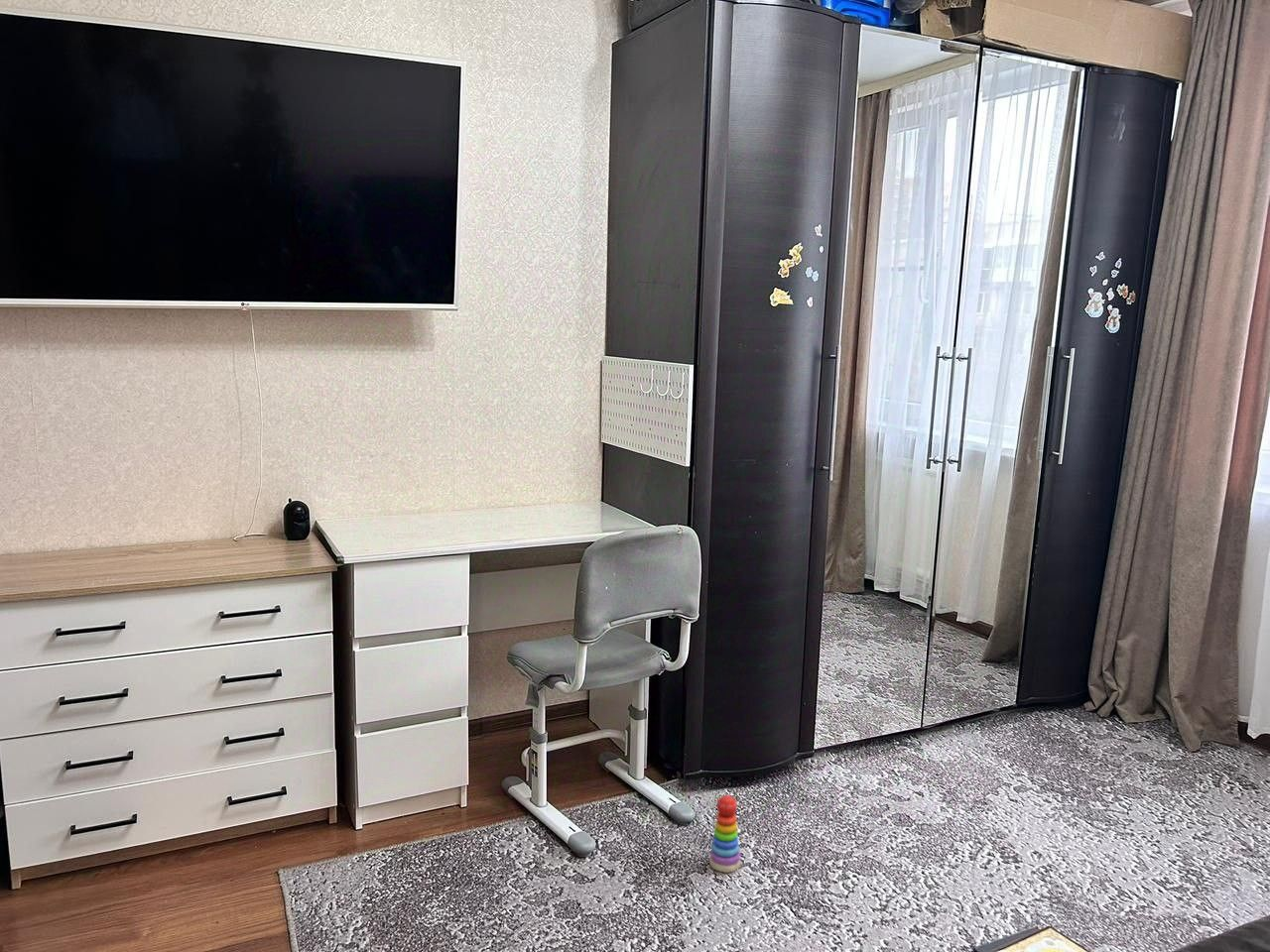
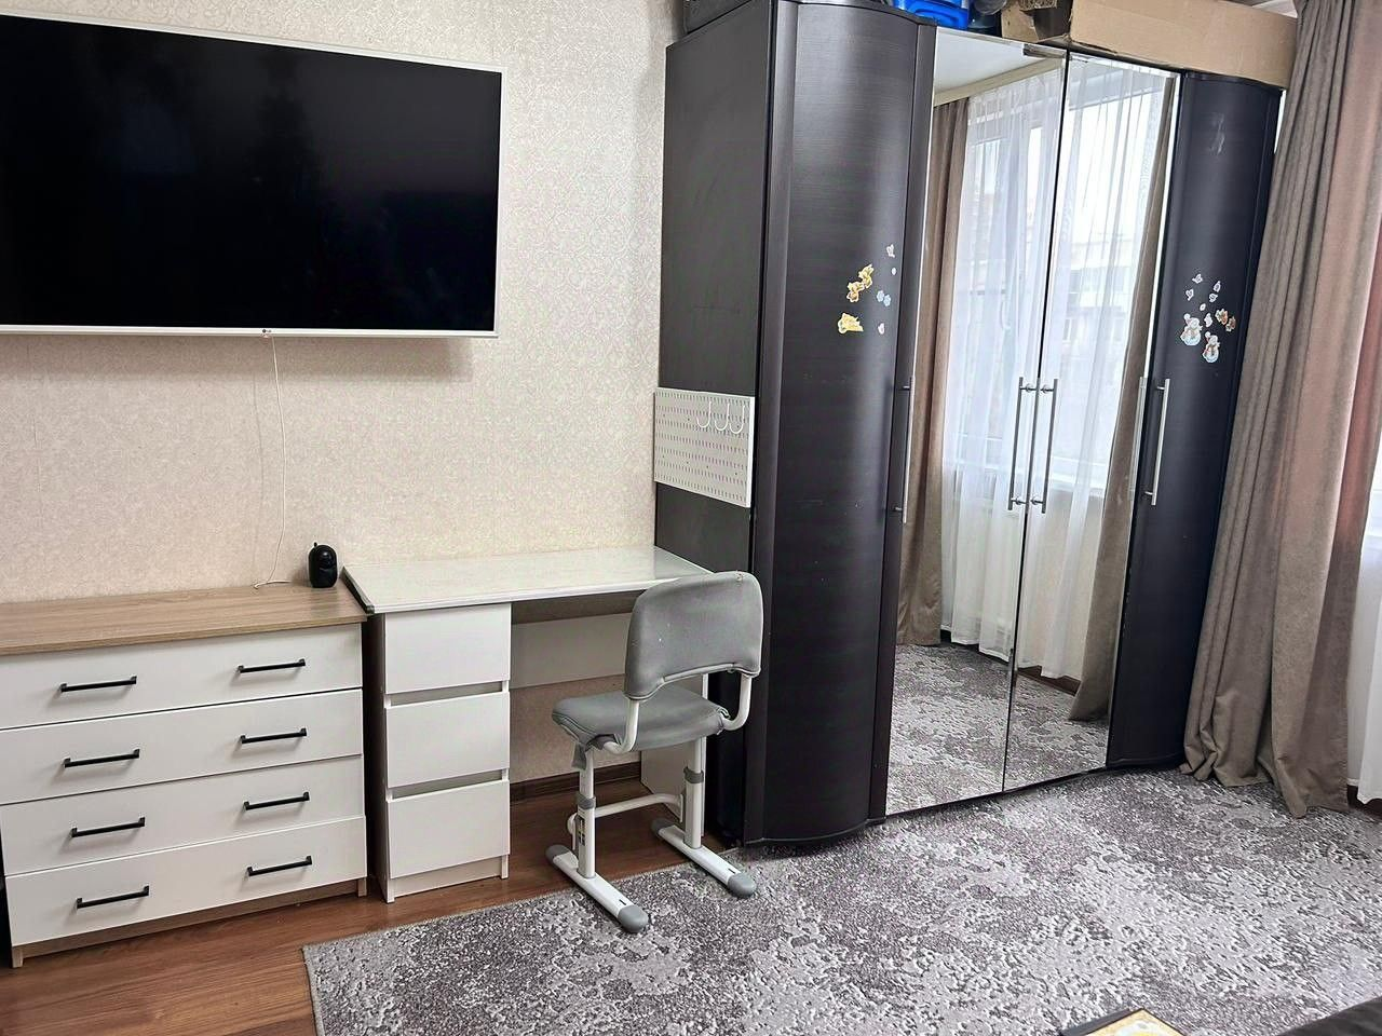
- stacking toy [708,794,742,874]
